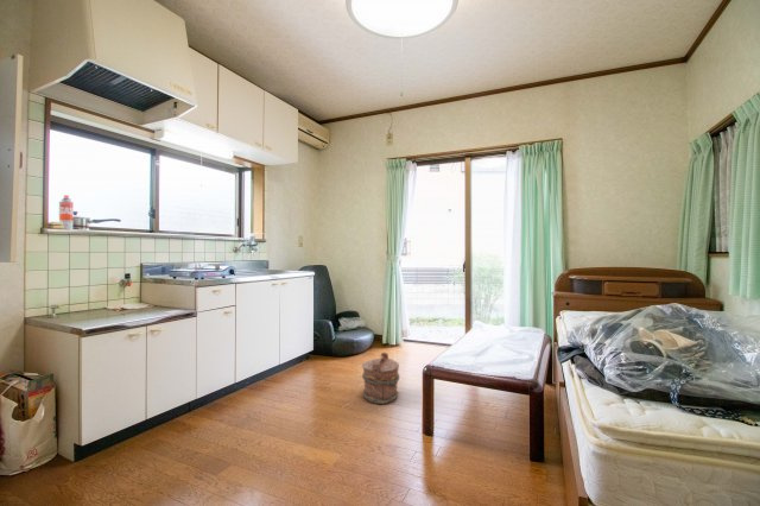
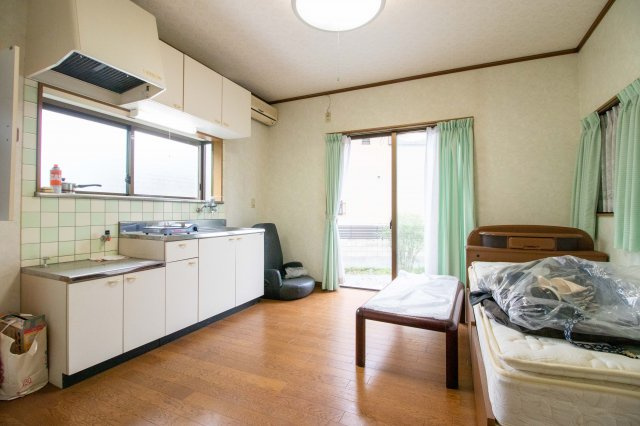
- bucket [361,352,400,405]
